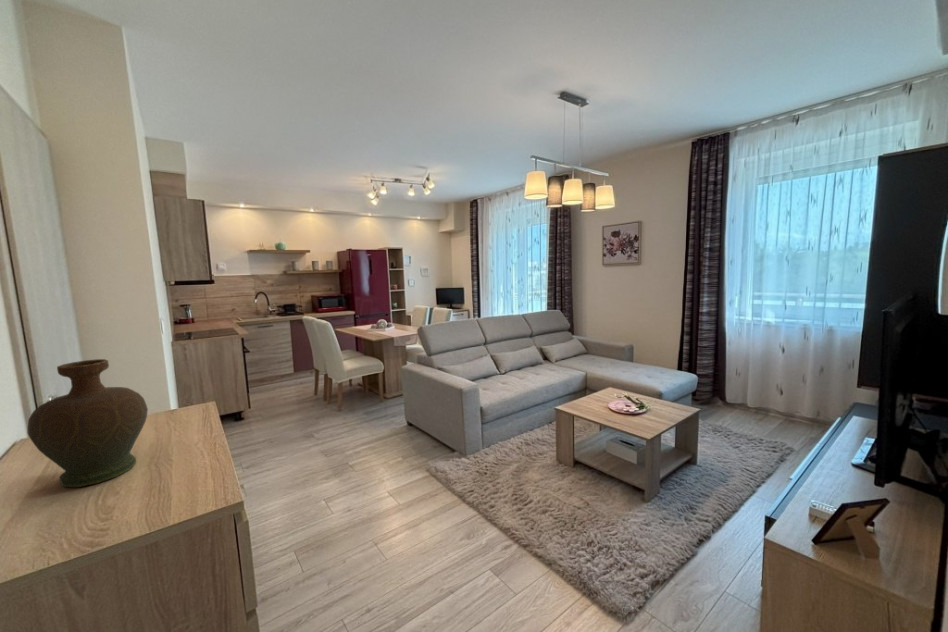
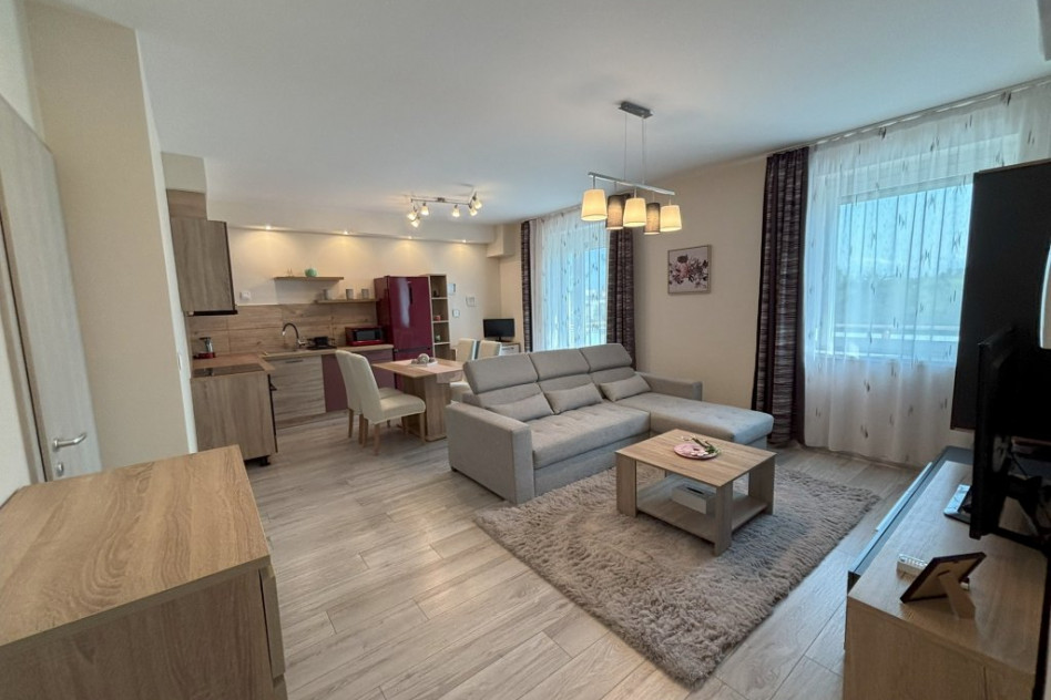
- decorative vase [27,358,149,488]
